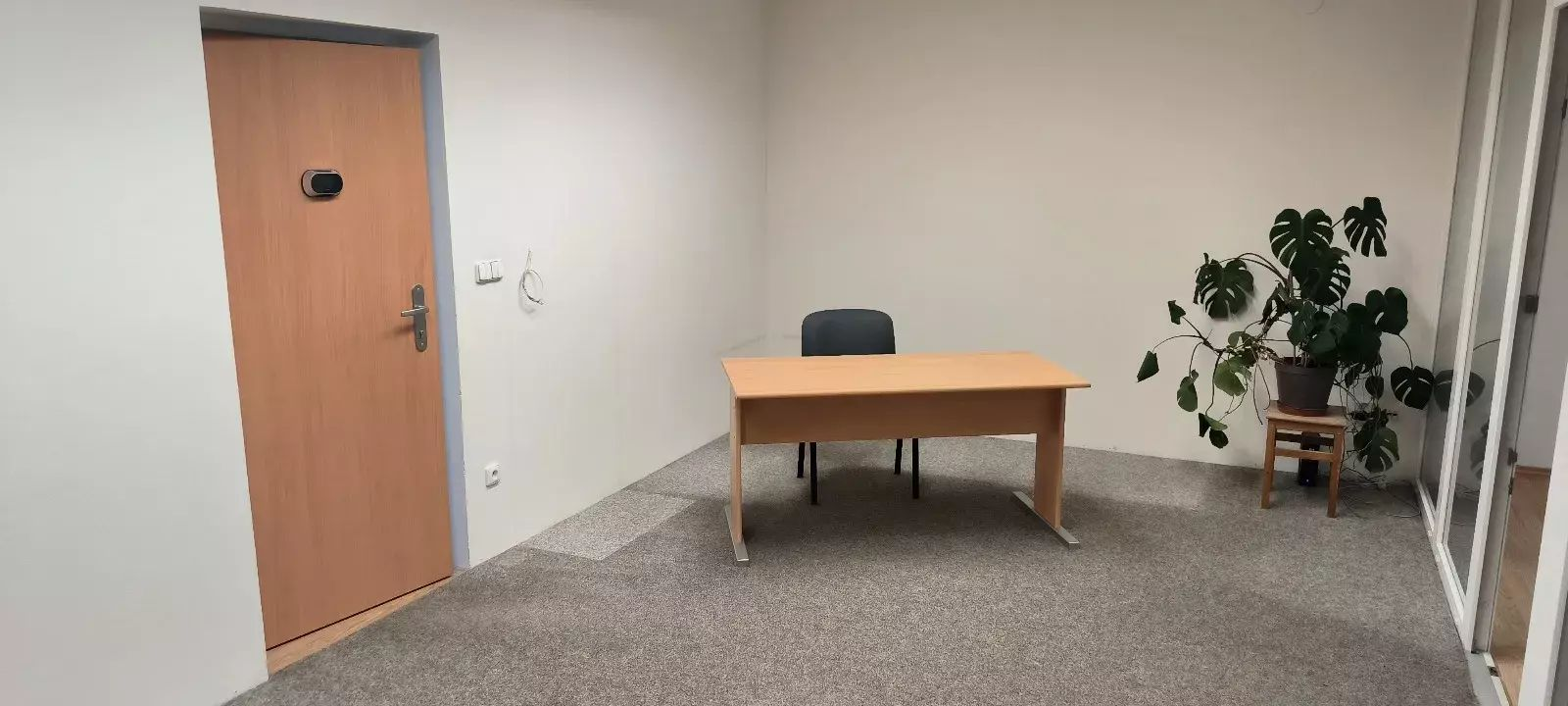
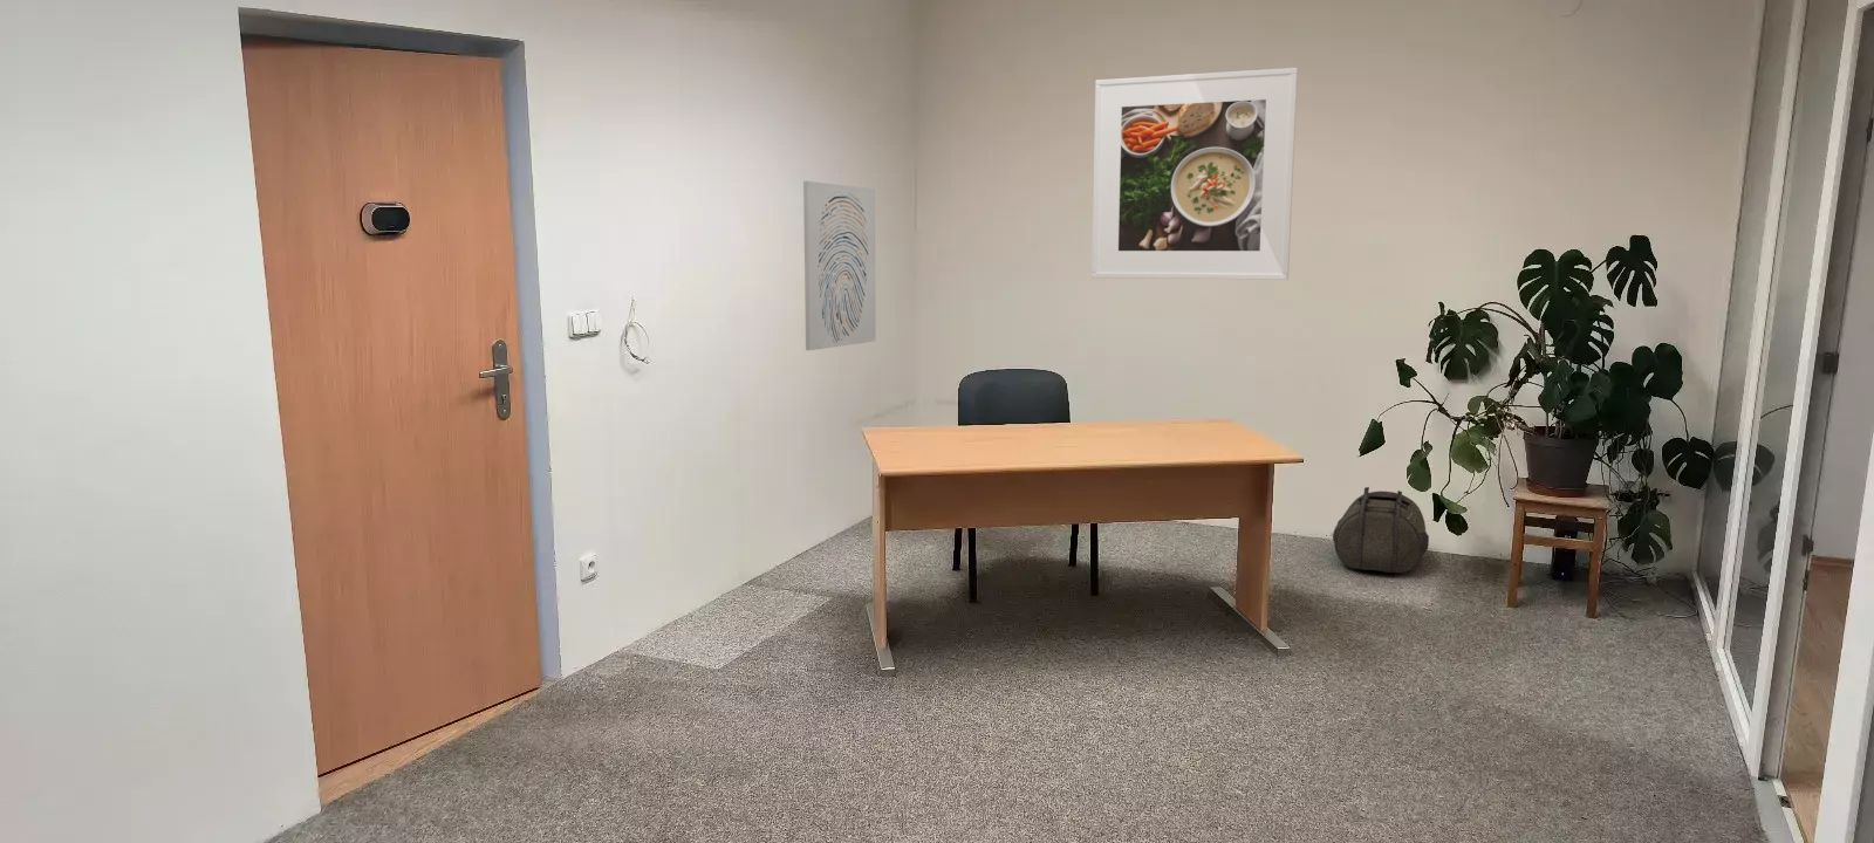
+ backpack [1331,486,1431,573]
+ wall art [802,180,877,351]
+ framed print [1090,67,1299,281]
